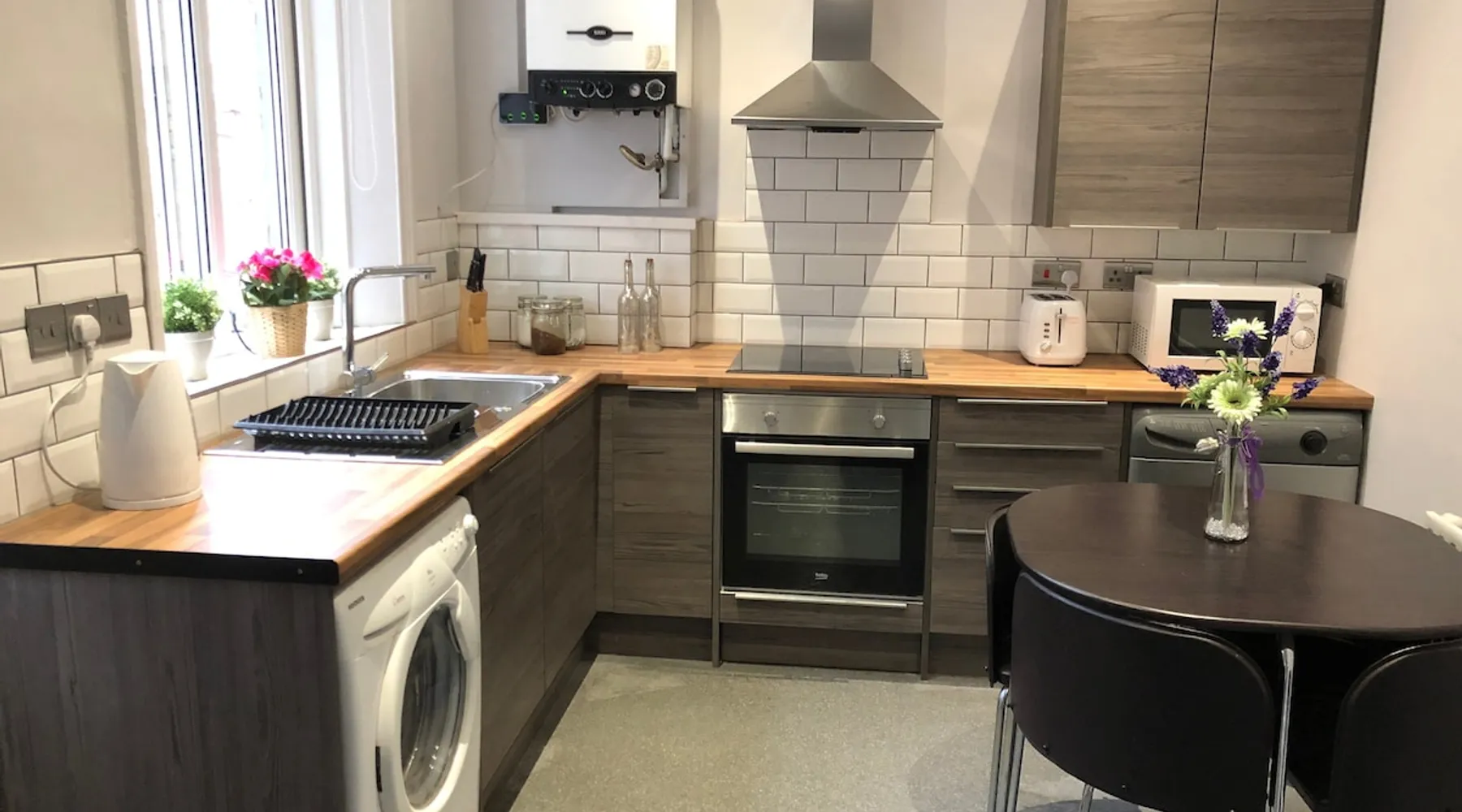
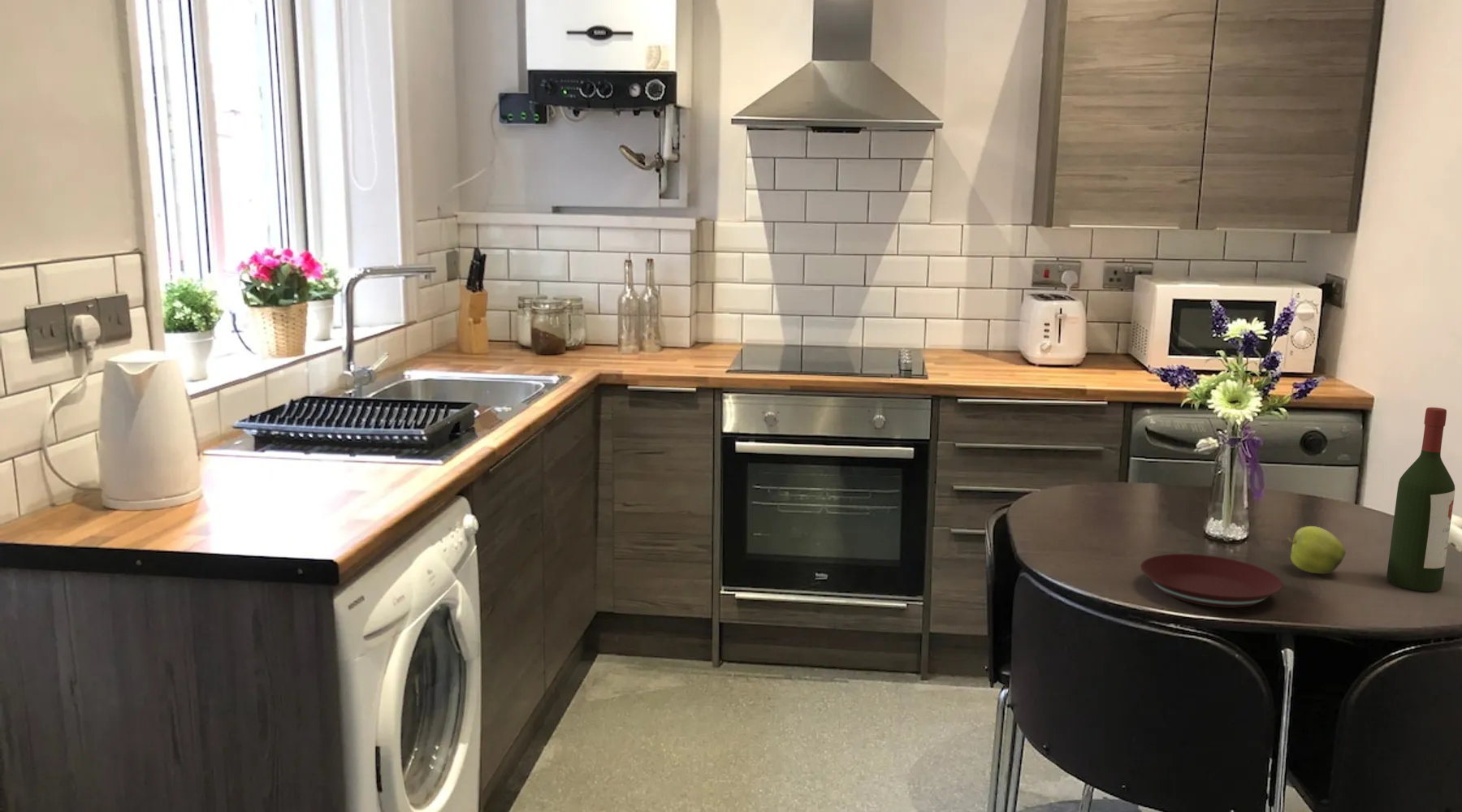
+ apple [1286,525,1347,575]
+ plate [1140,553,1283,608]
+ wine bottle [1386,407,1456,592]
